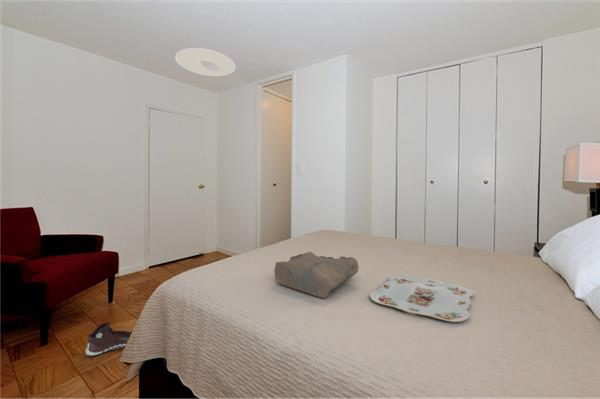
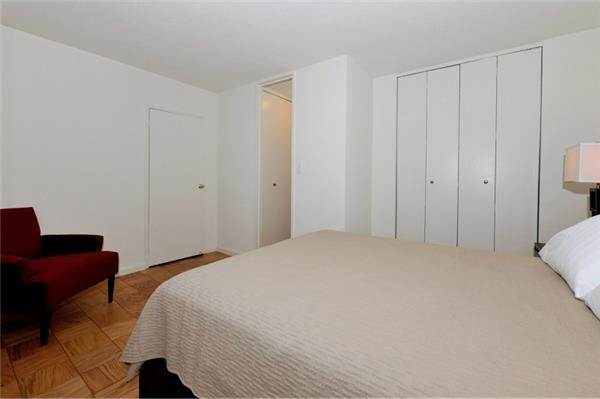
- ceiling light [174,47,237,77]
- sneaker [84,321,133,357]
- tote bag [273,251,360,299]
- serving tray [369,275,475,323]
